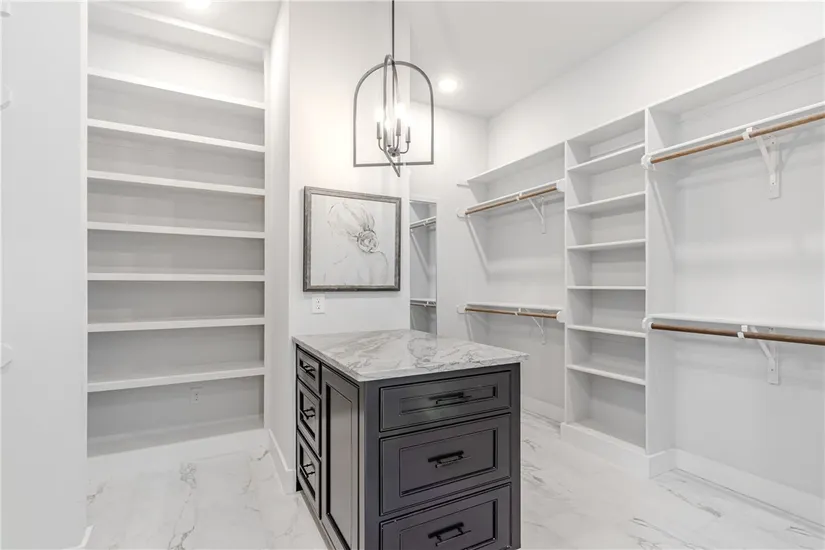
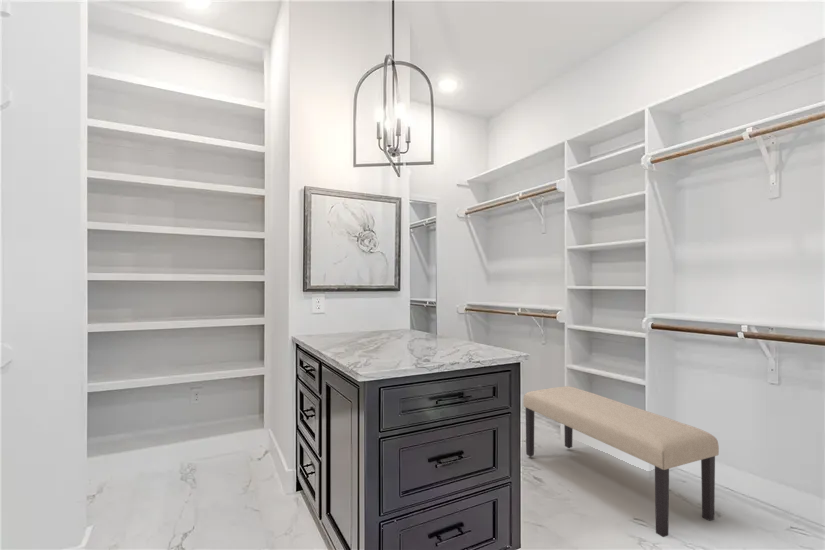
+ bench [522,385,720,538]
